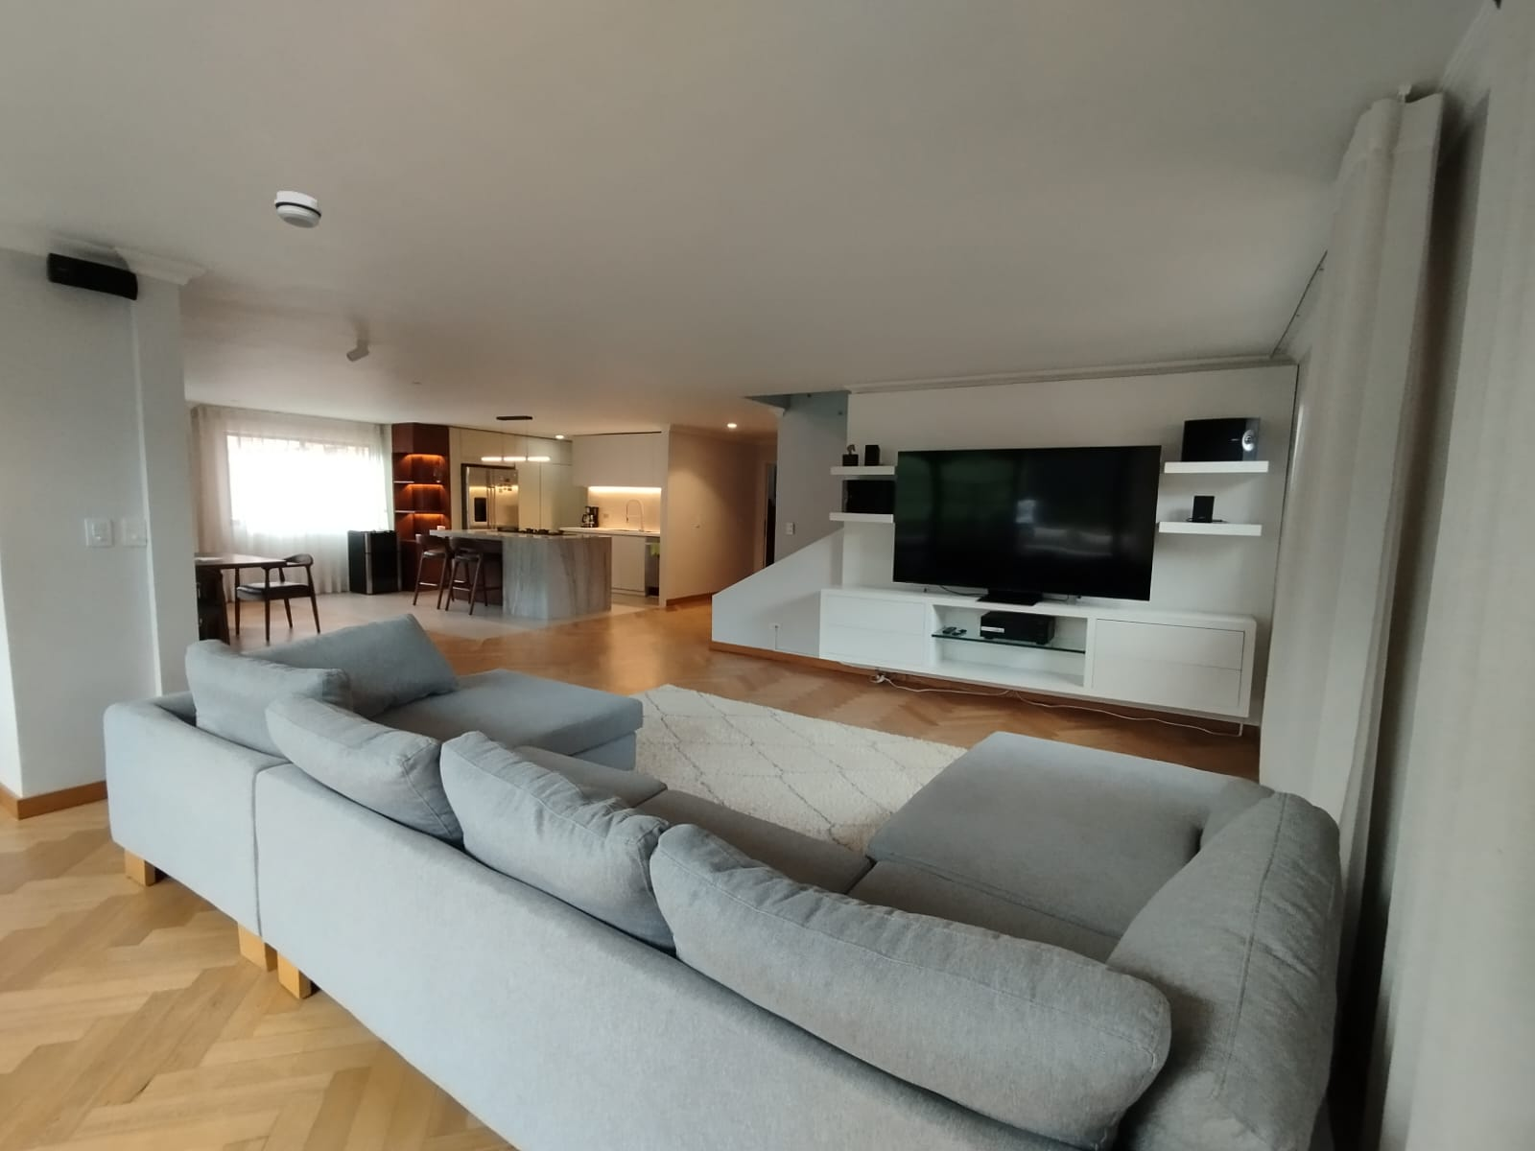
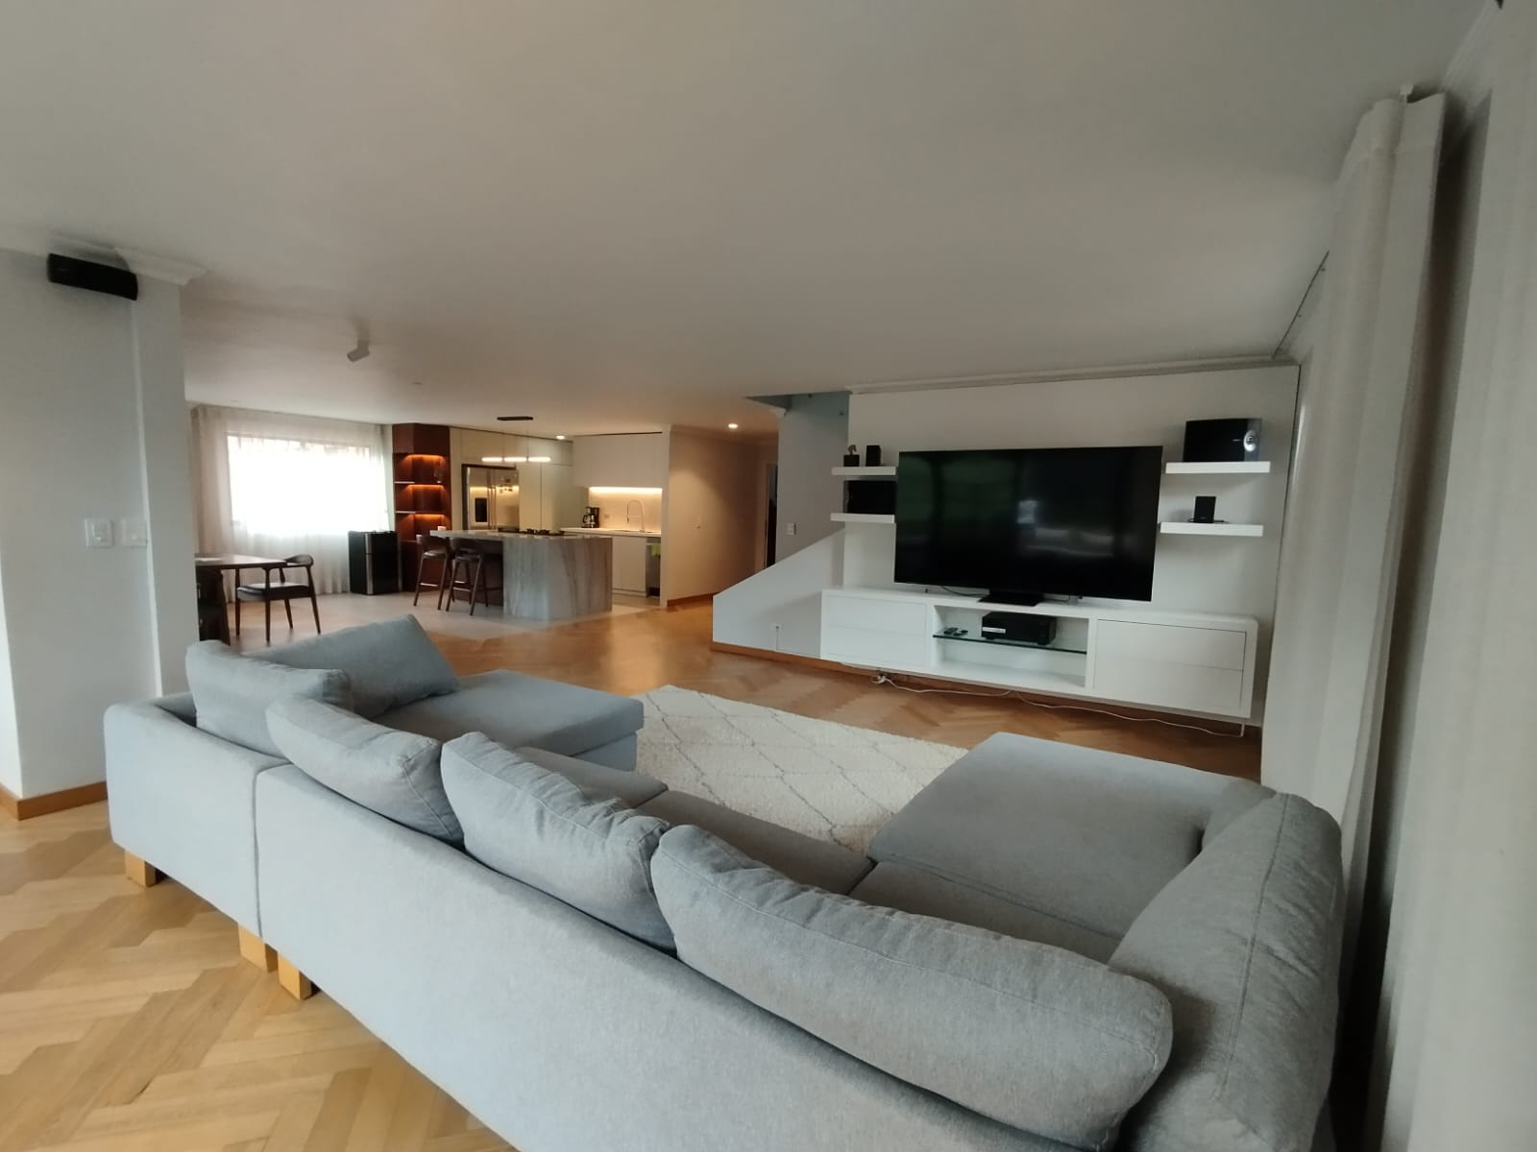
- smoke detector [273,190,323,230]
